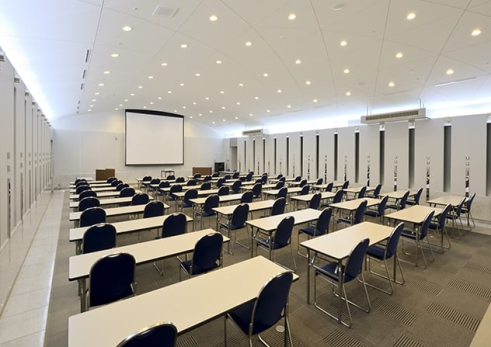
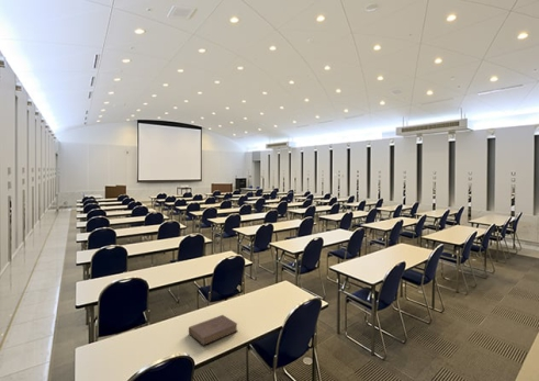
+ book [188,314,239,347]
